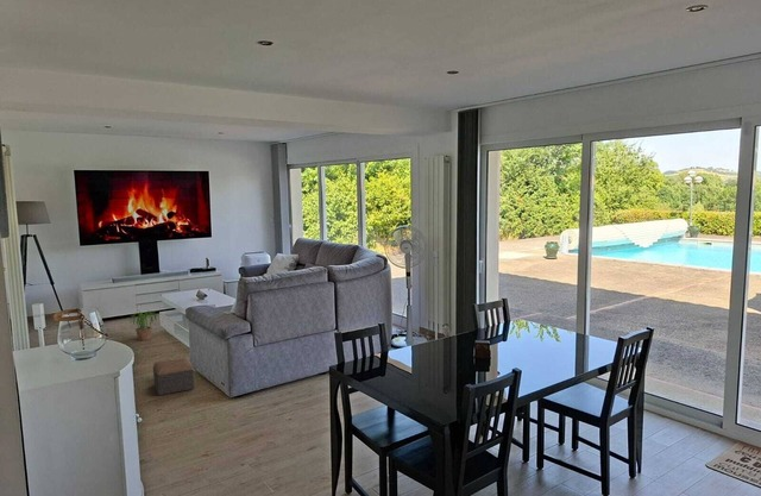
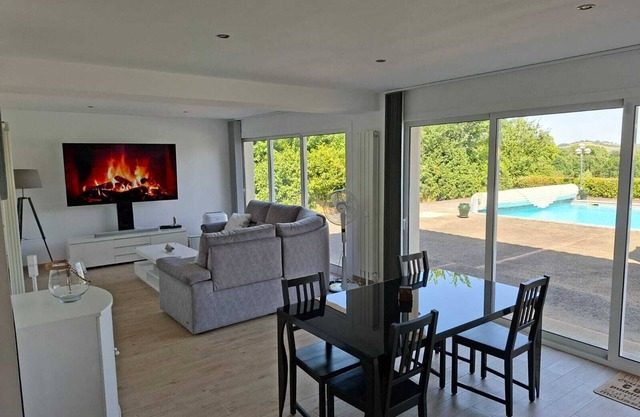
- footstool [152,357,196,396]
- potted plant [128,309,158,341]
